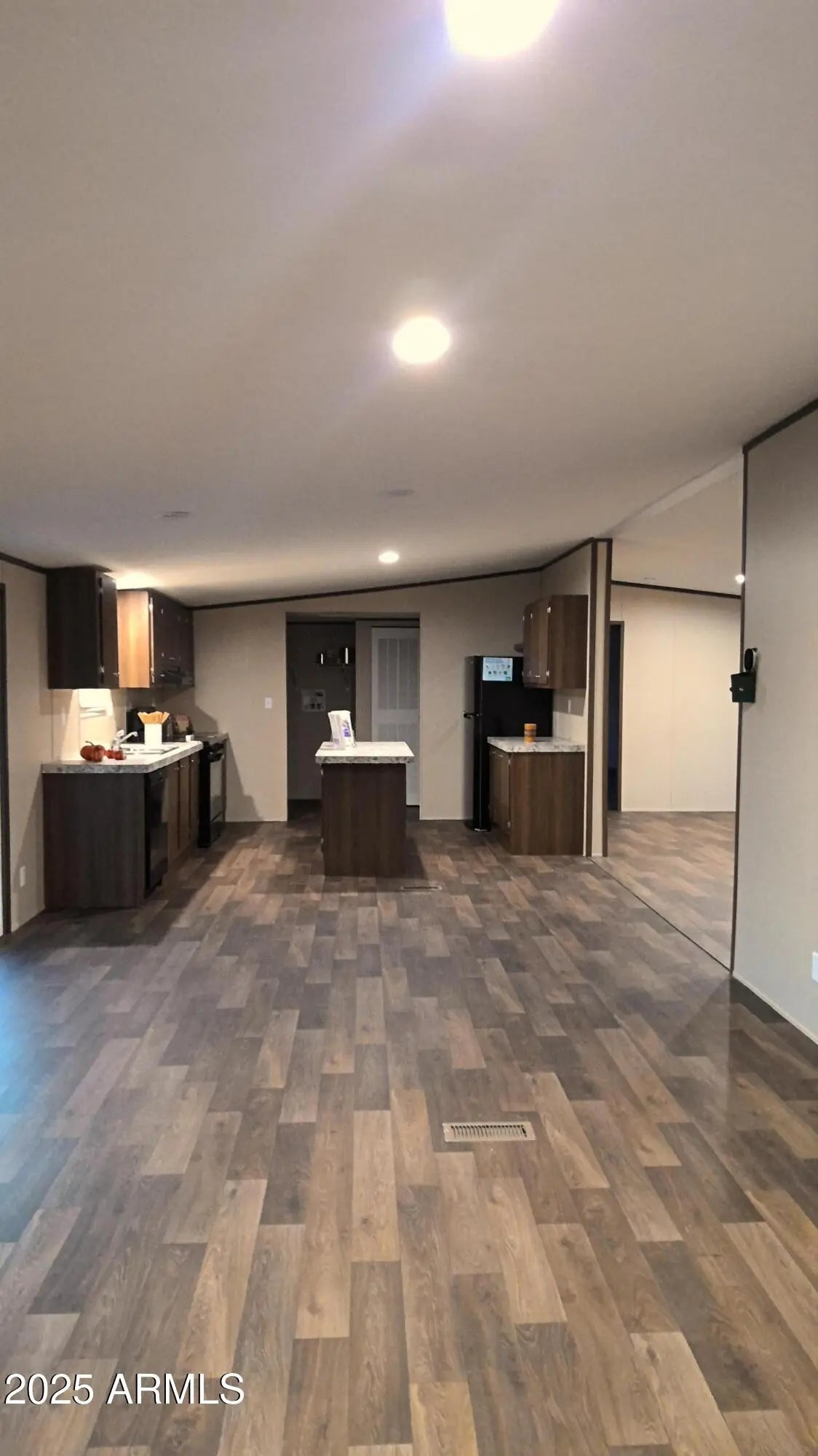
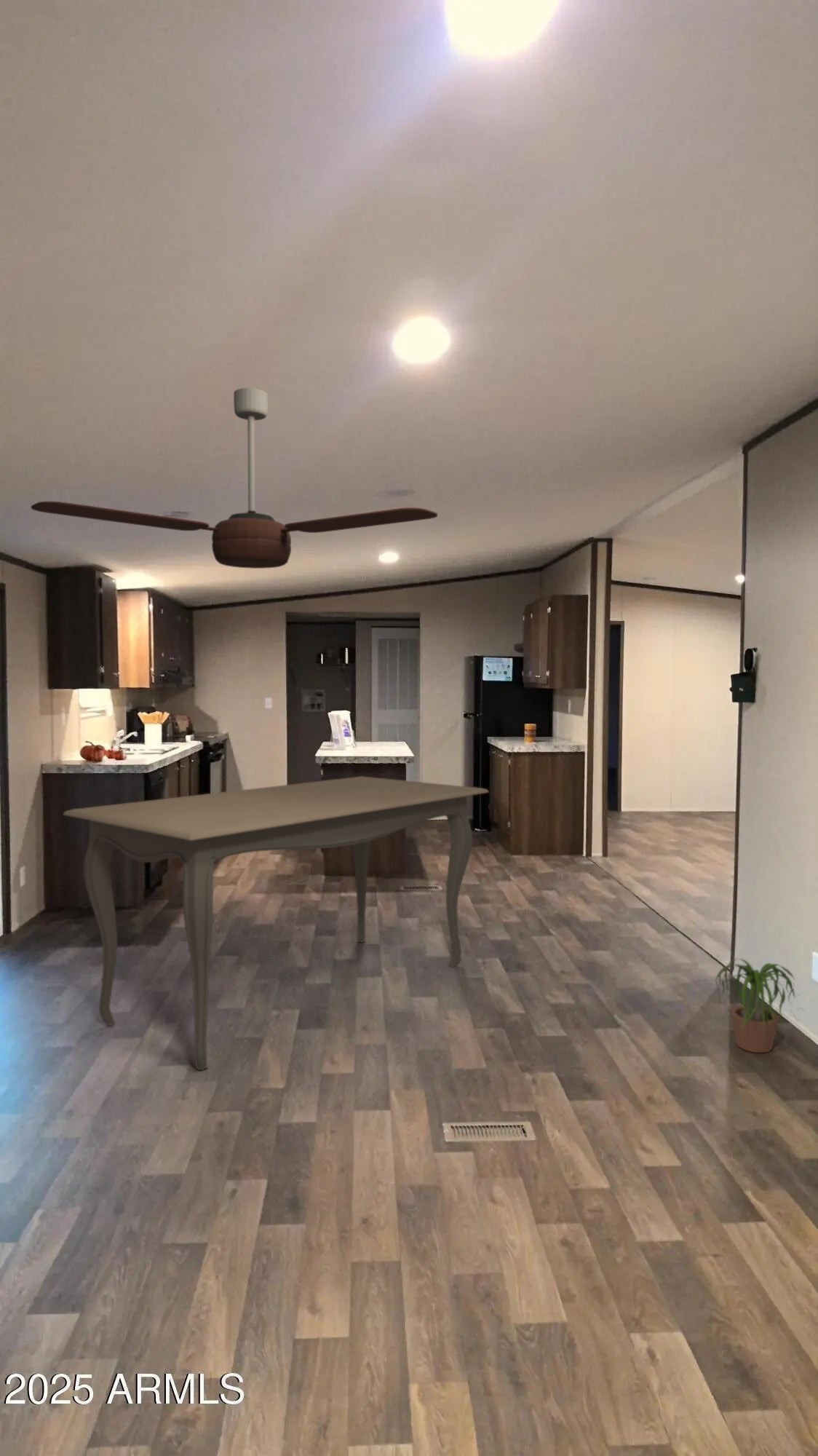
+ potted plant [706,958,807,1053]
+ dining table [63,775,490,1072]
+ ceiling fan [31,387,438,569]
